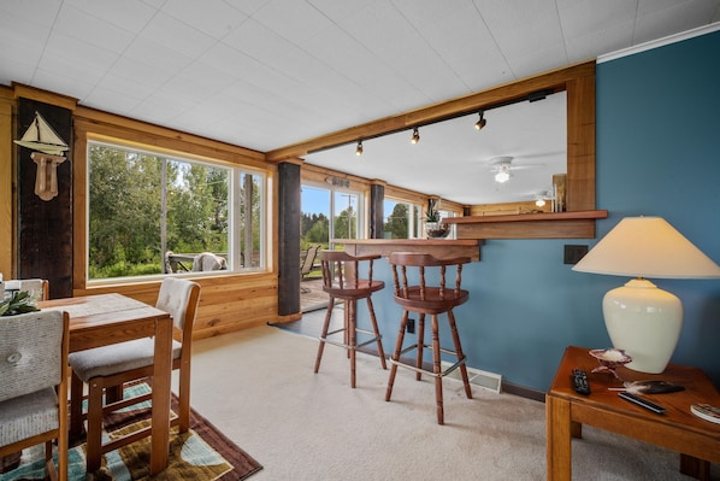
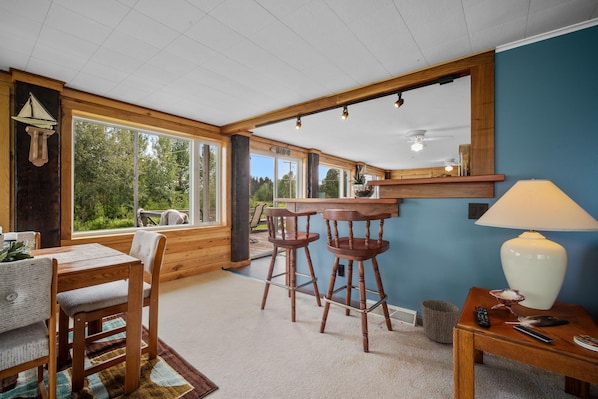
+ waste basket [420,299,461,344]
